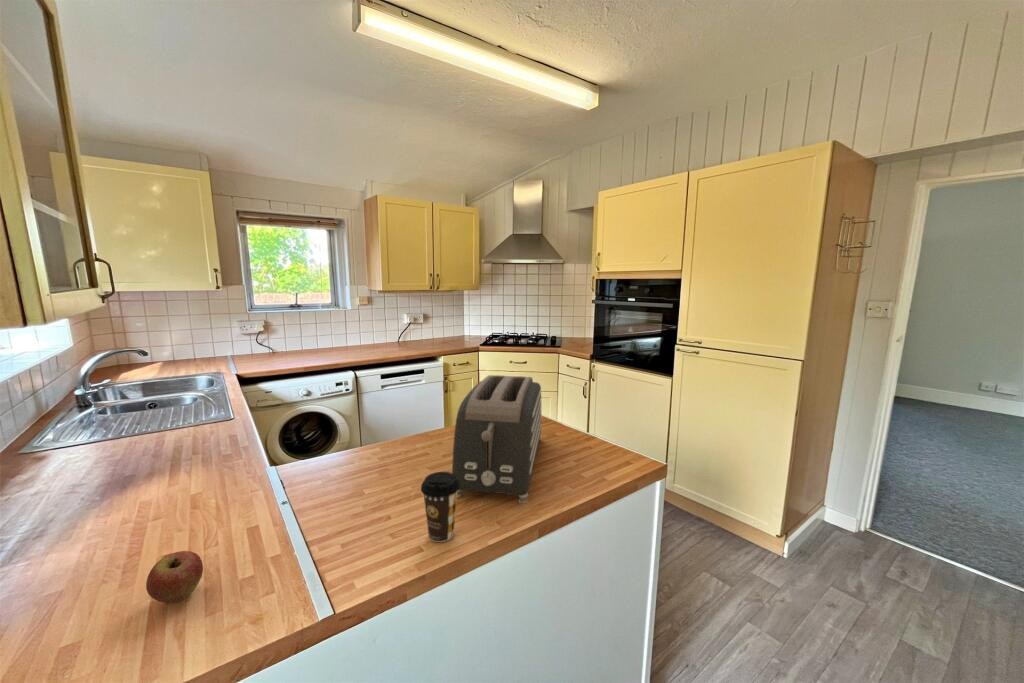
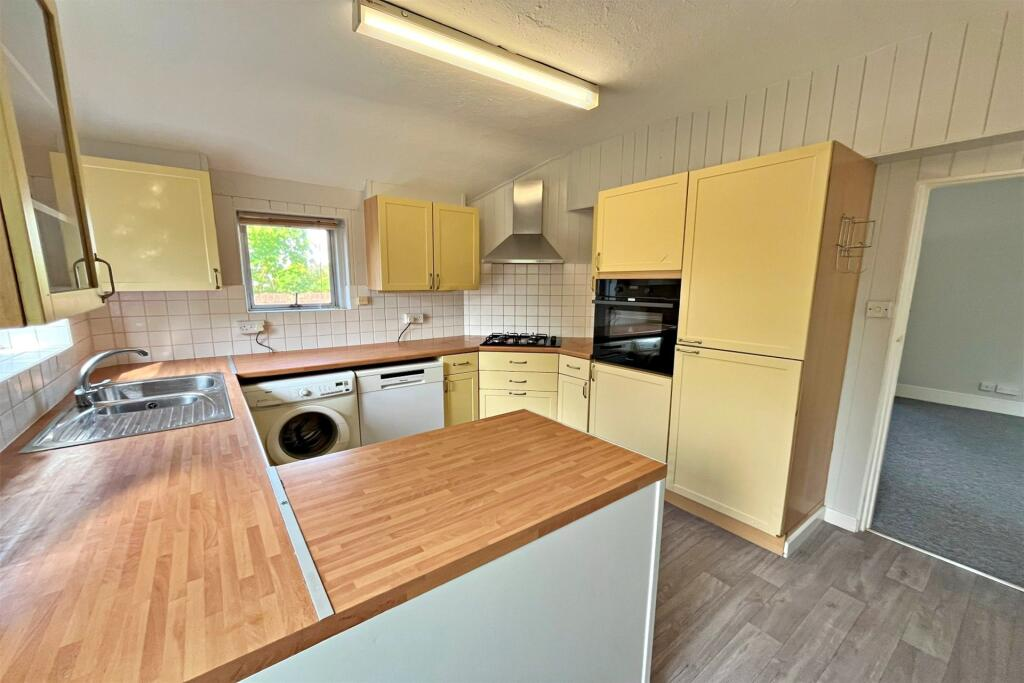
- toaster [451,374,543,504]
- fruit [145,550,204,604]
- coffee cup [420,471,460,543]
